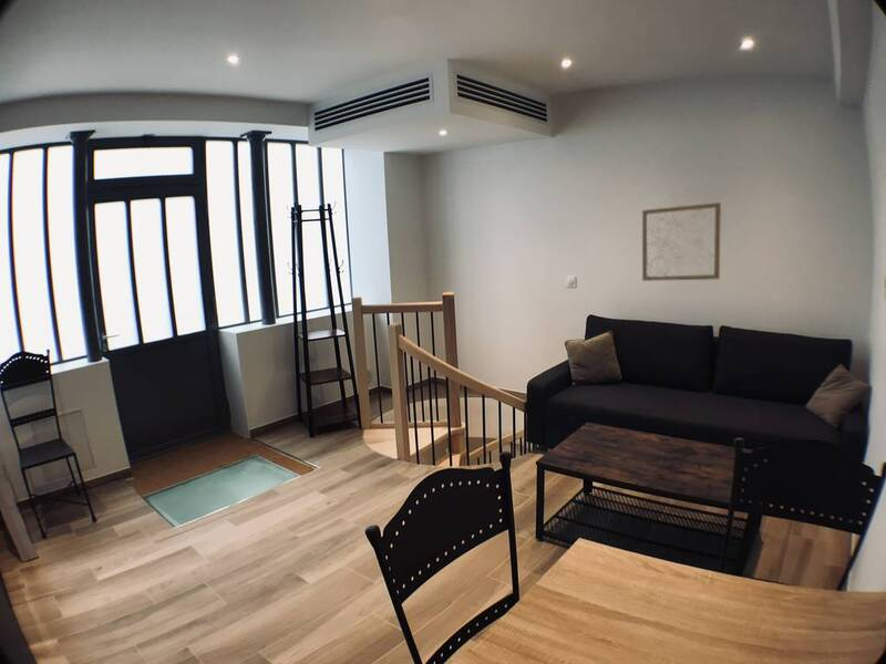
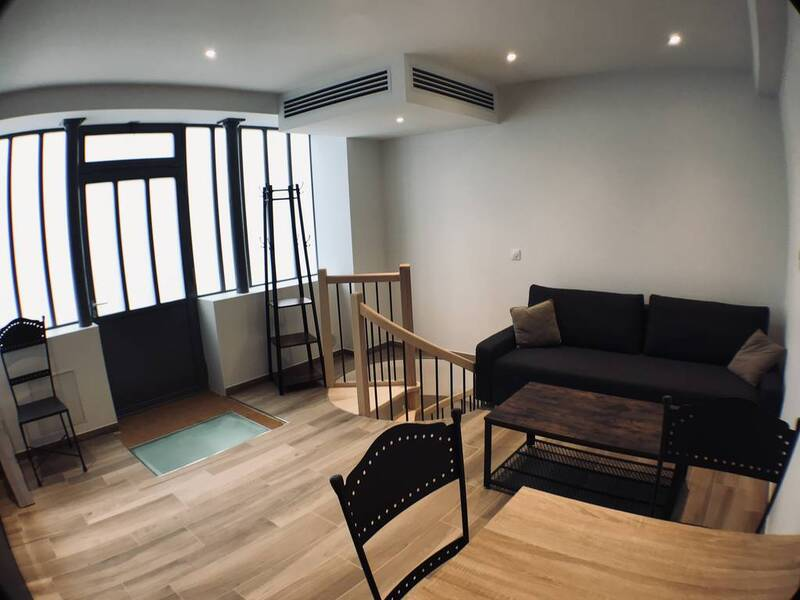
- wall art [641,201,722,282]
